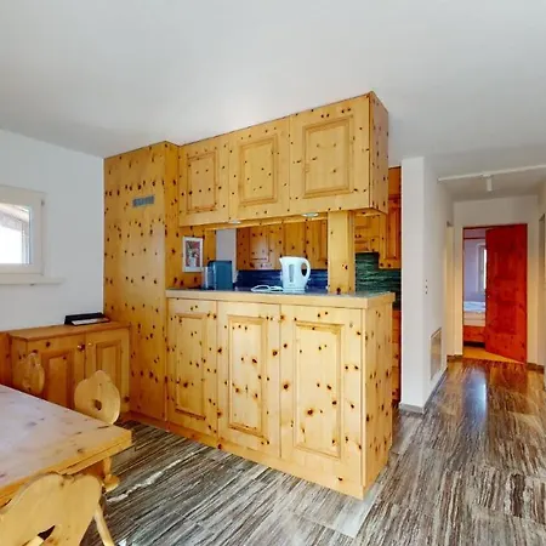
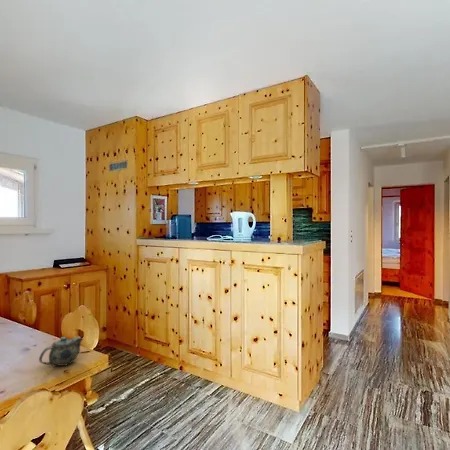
+ chinaware [38,336,84,367]
